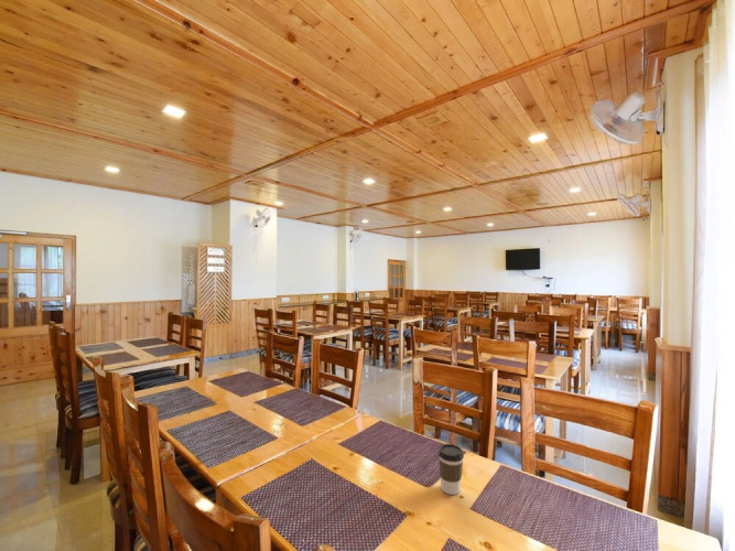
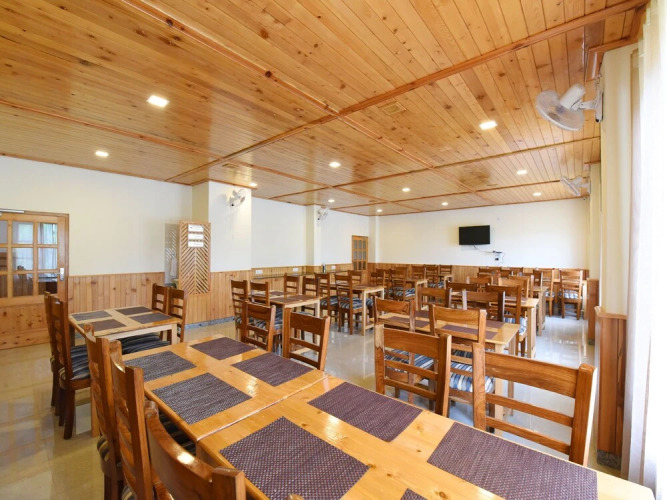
- coffee cup [437,443,465,496]
